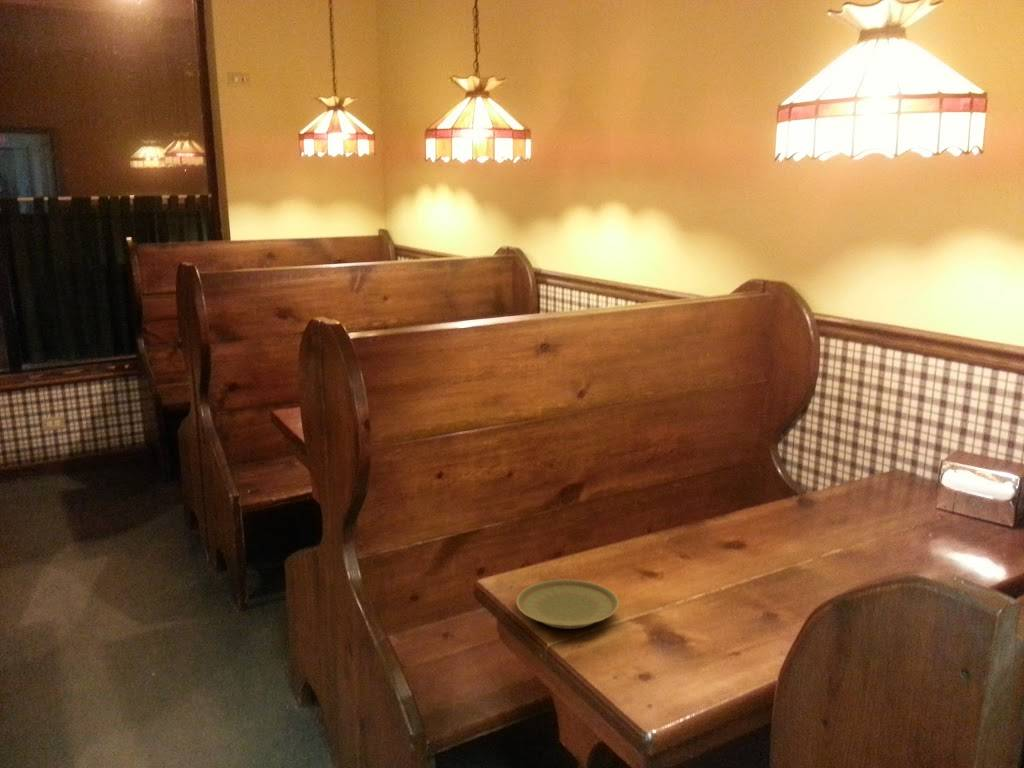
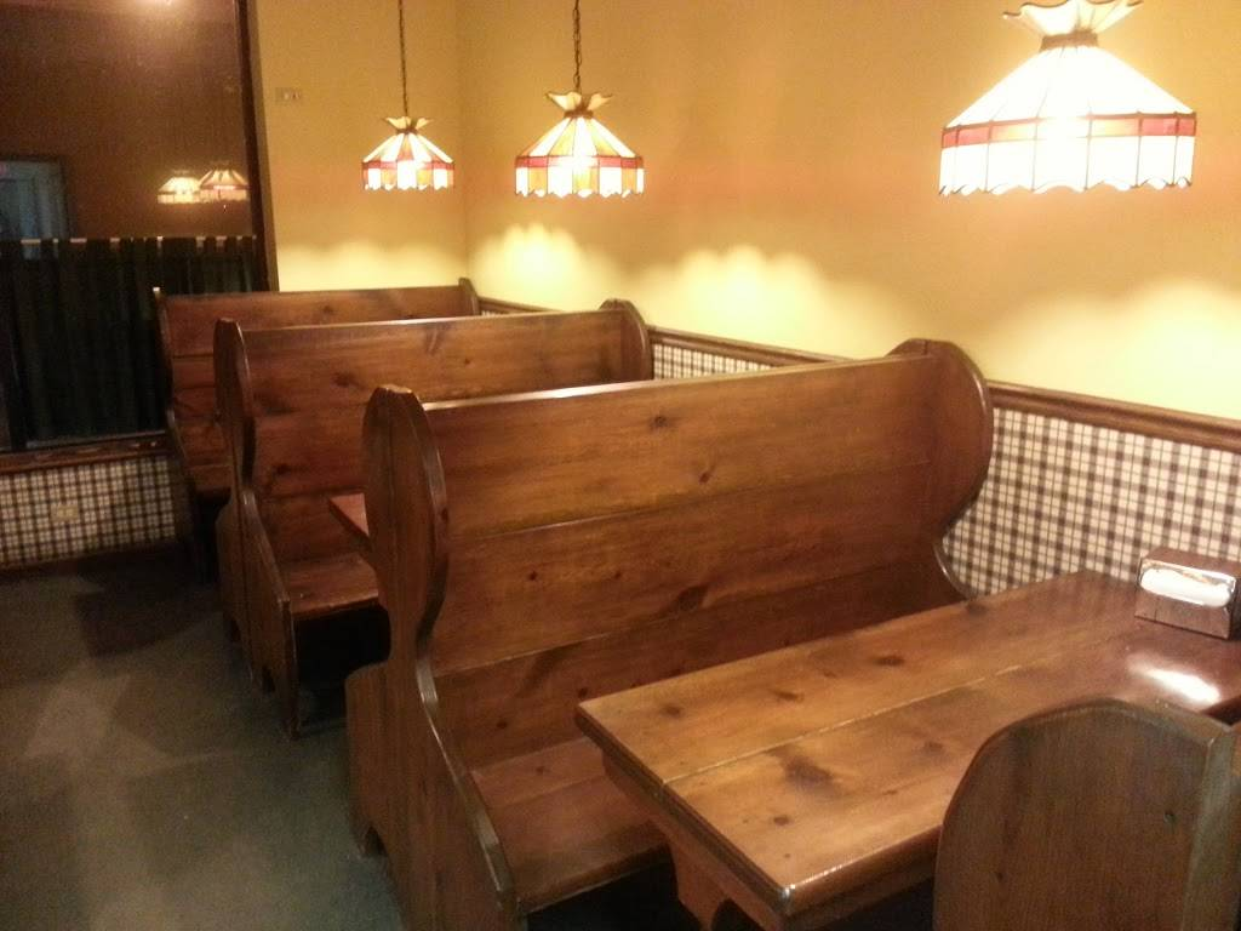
- plate [515,579,620,630]
